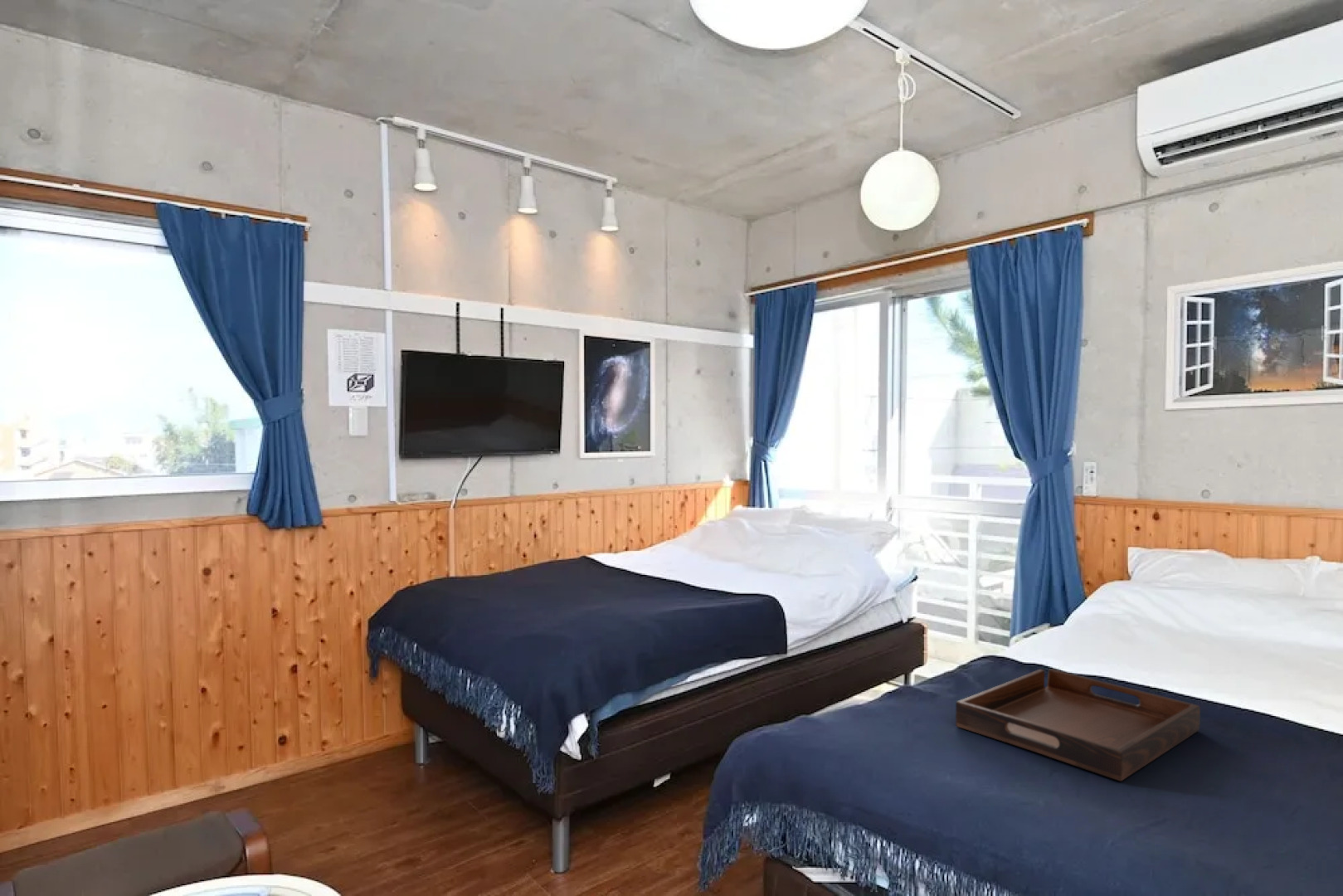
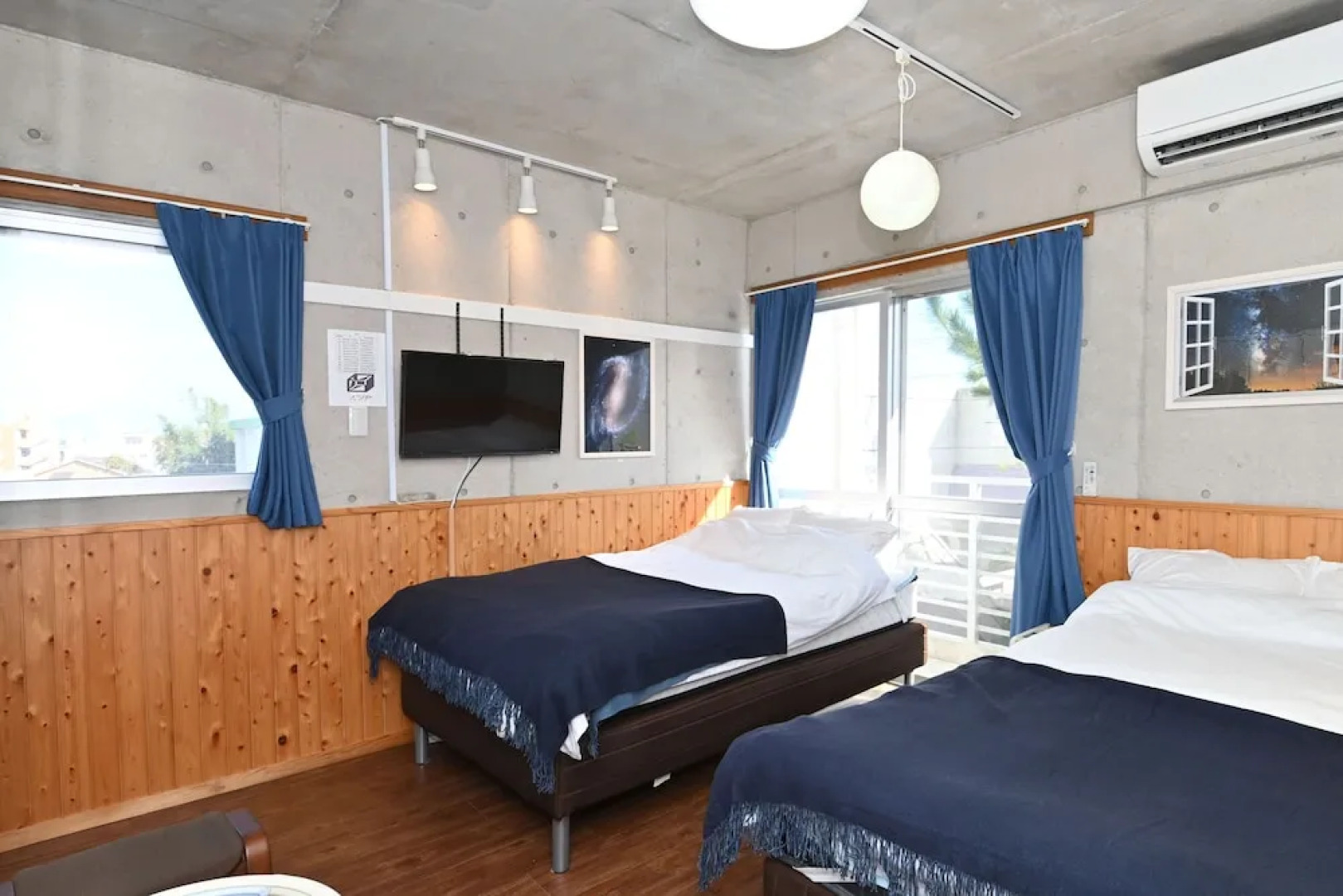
- serving tray [955,668,1201,782]
